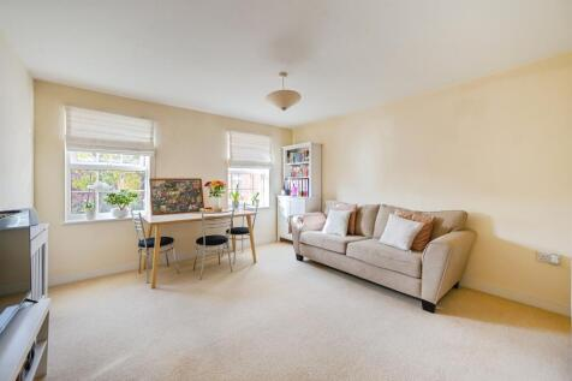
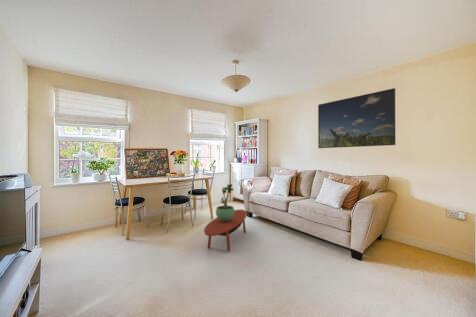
+ coffee table [203,209,248,252]
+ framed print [317,87,397,149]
+ potted plant [215,183,235,221]
